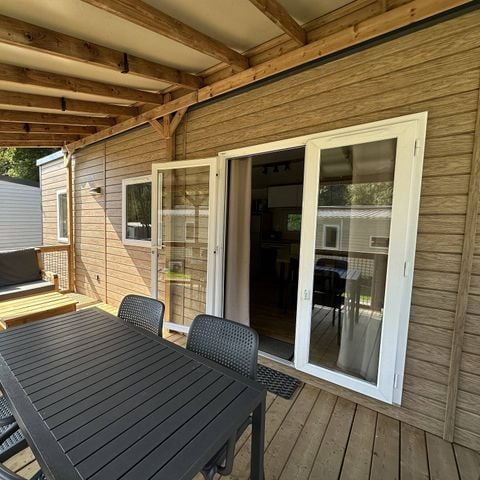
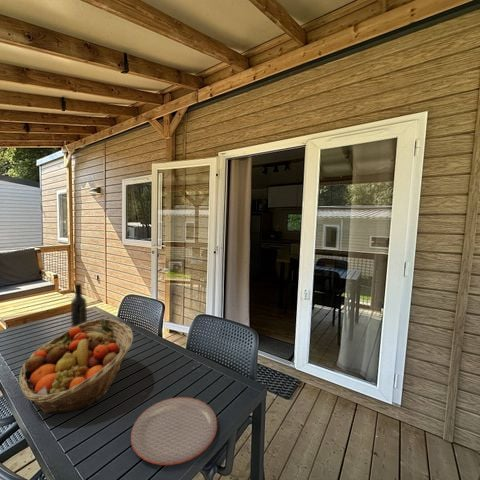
+ fruit basket [18,317,134,415]
+ plate [130,396,218,466]
+ wine bottle [70,282,88,328]
